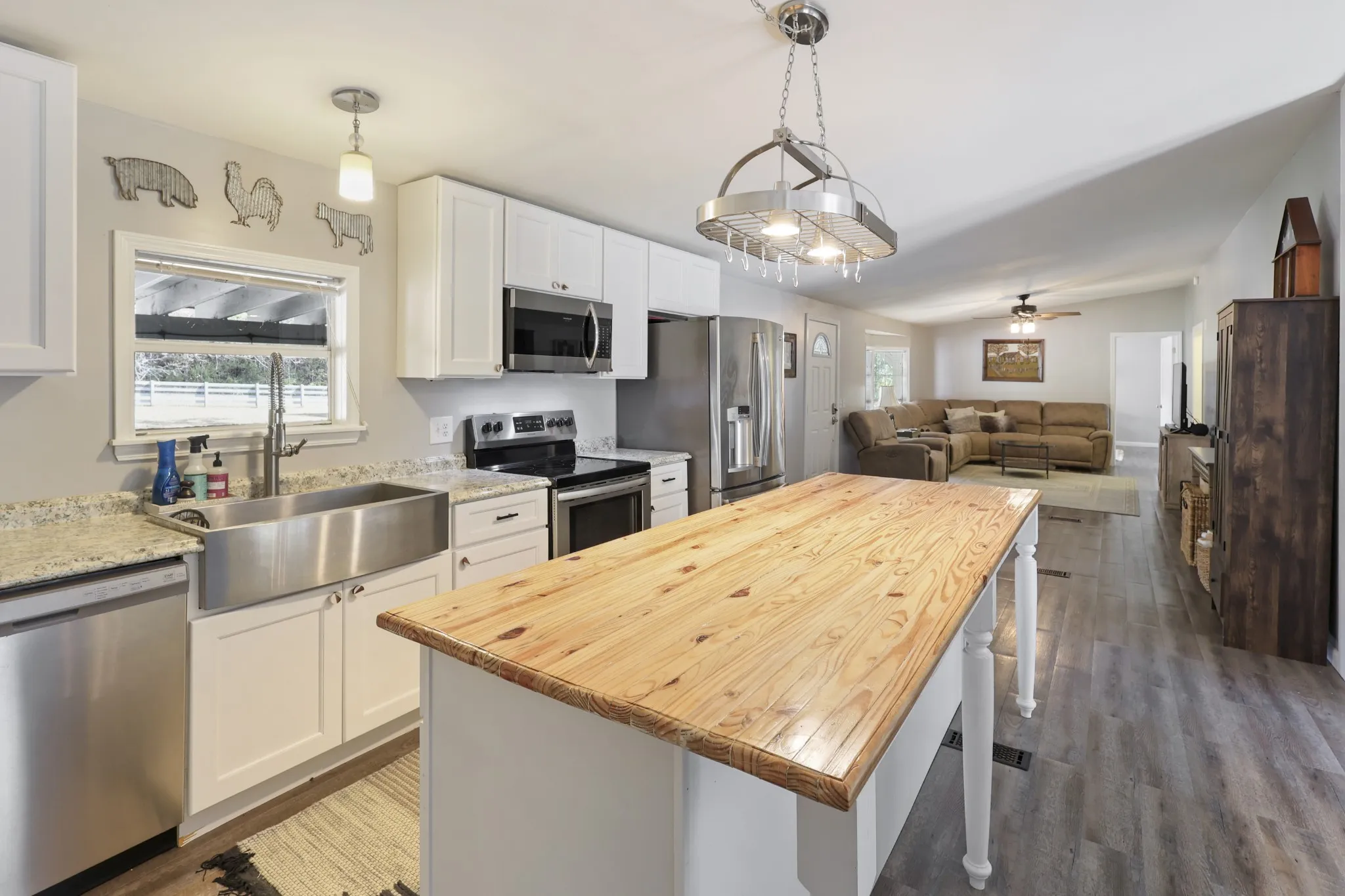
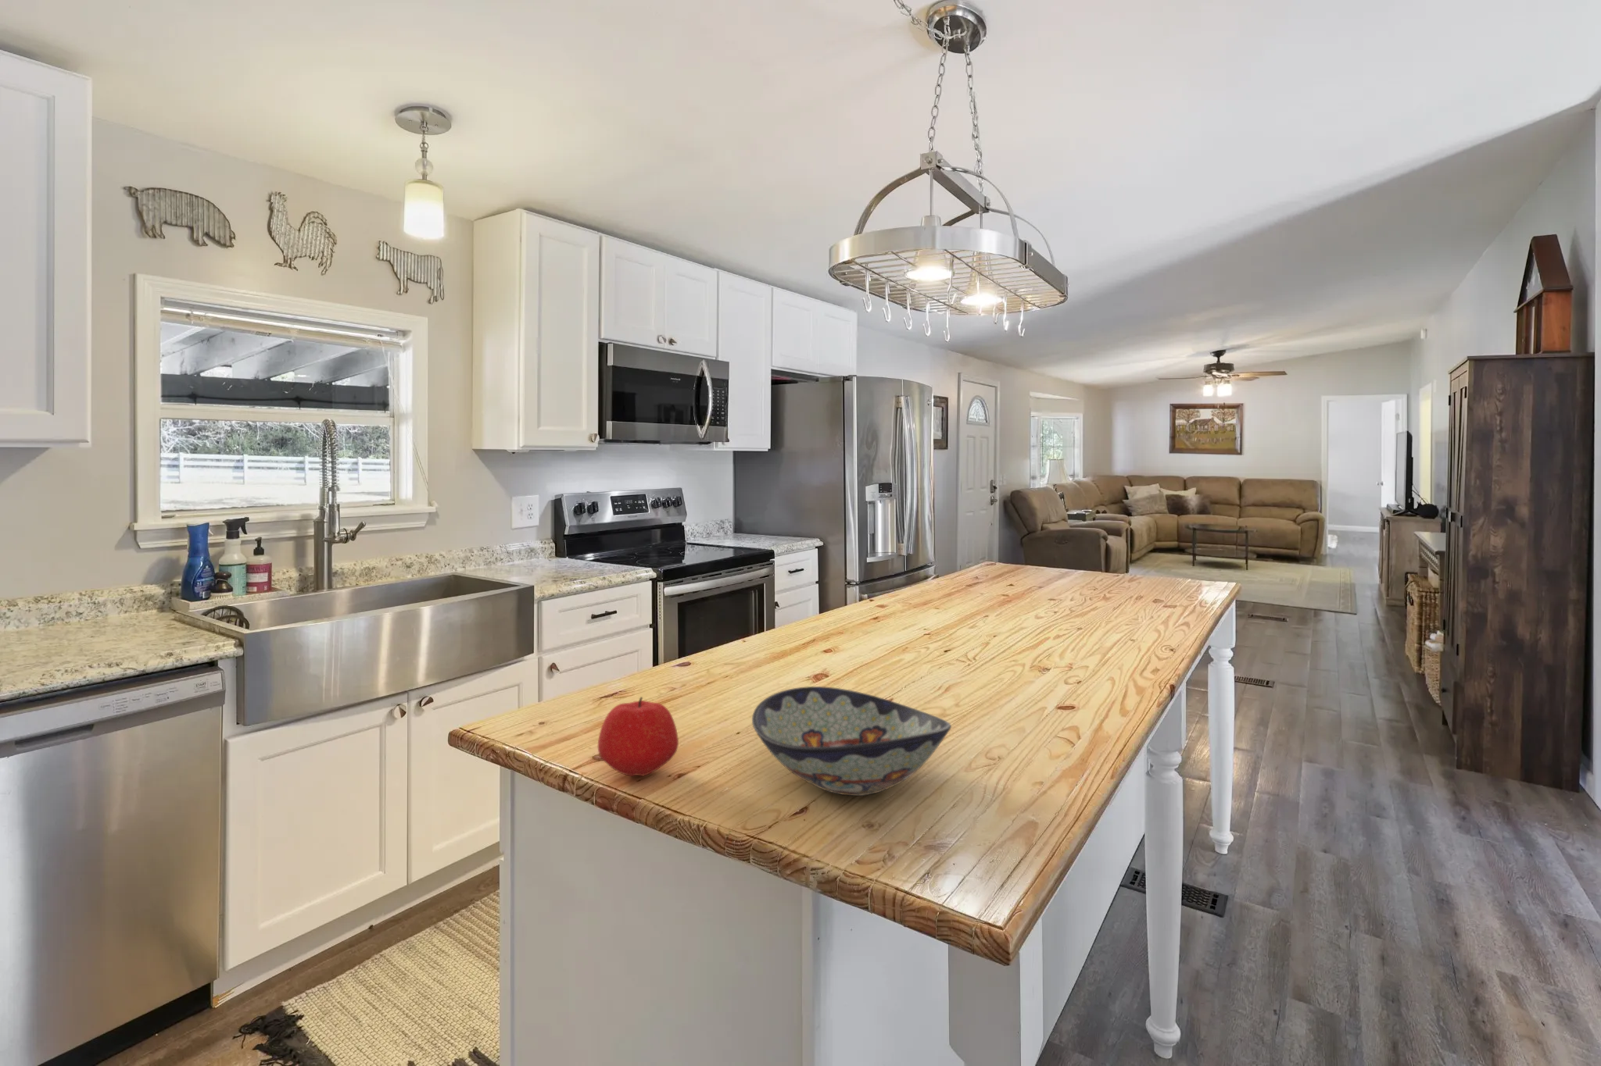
+ apple [598,696,680,777]
+ decorative bowl [751,685,952,797]
